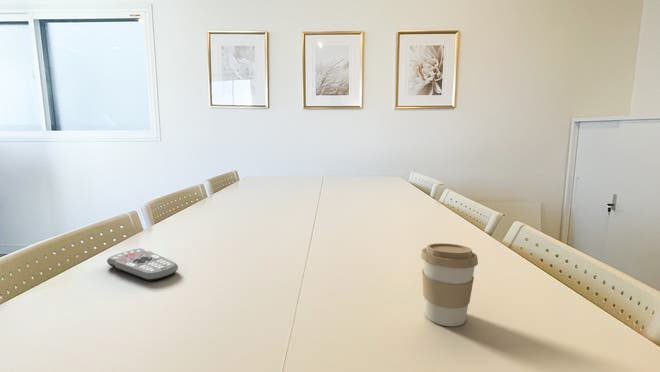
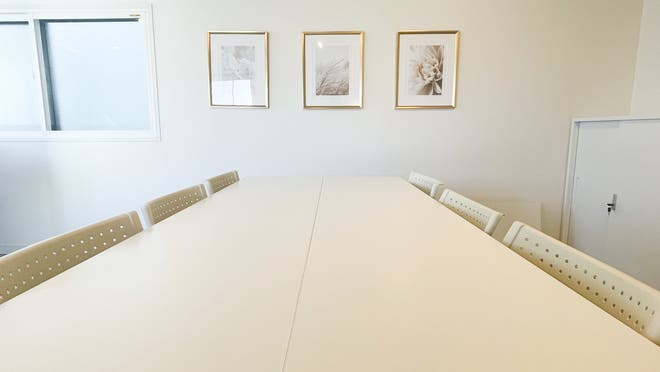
- coffee cup [420,242,479,327]
- remote control [106,247,179,282]
